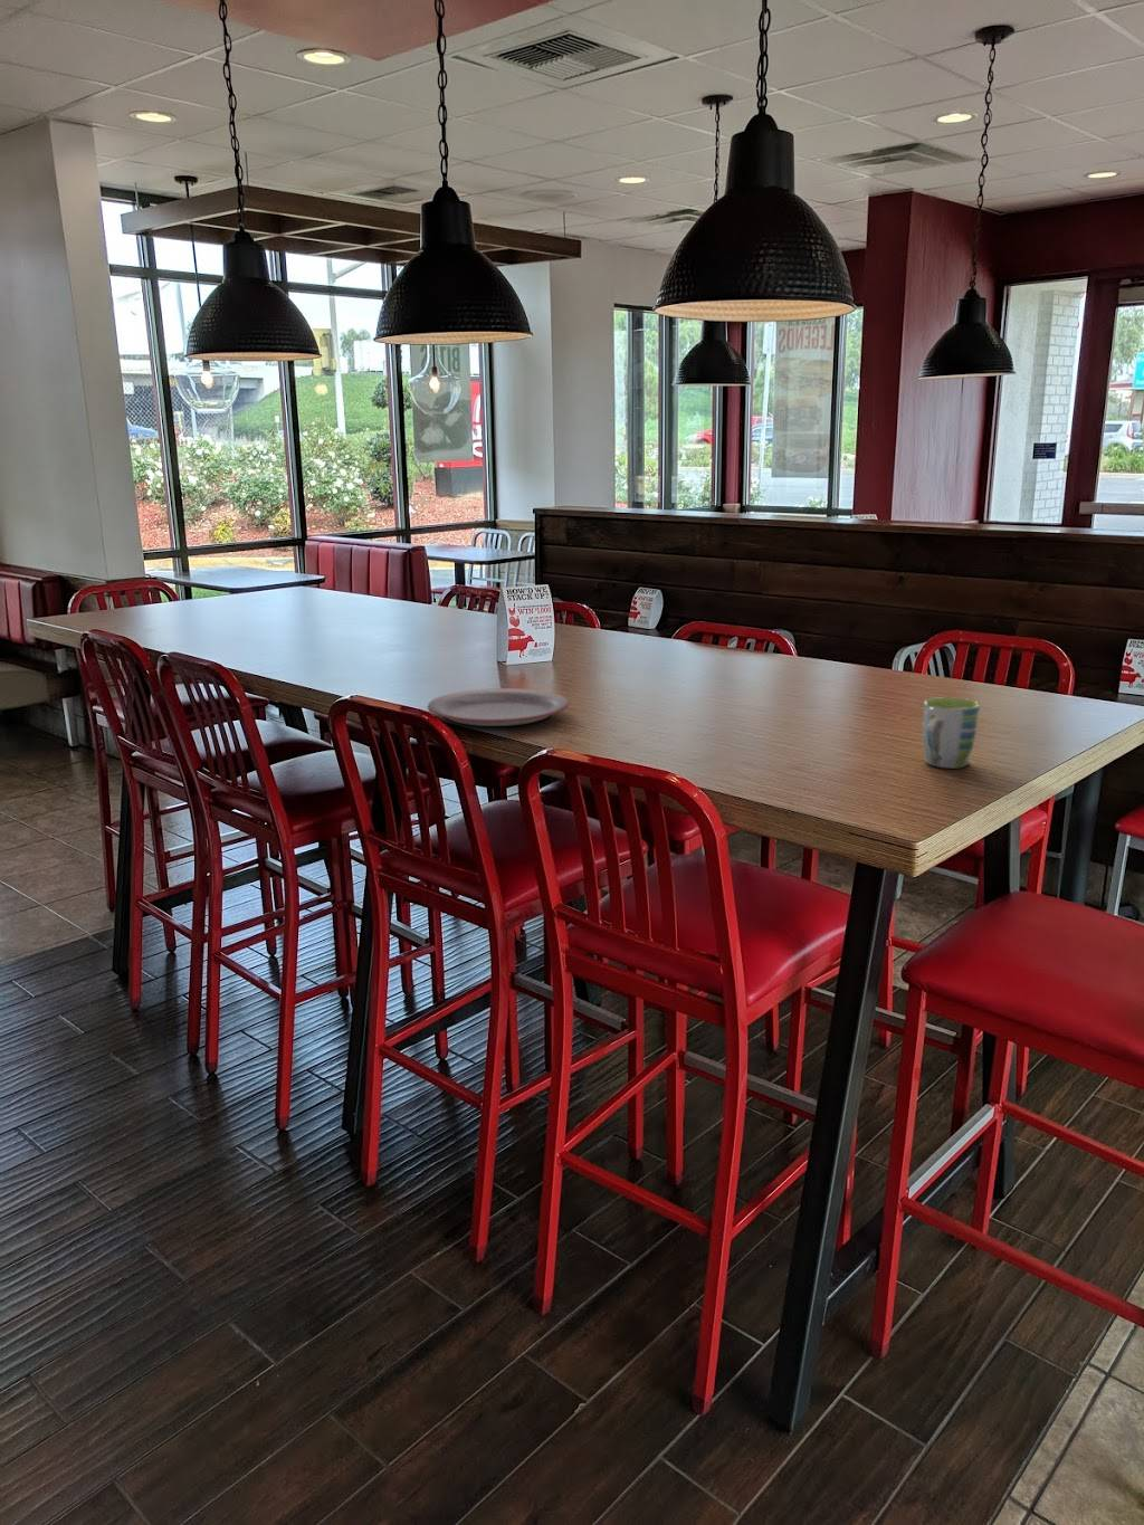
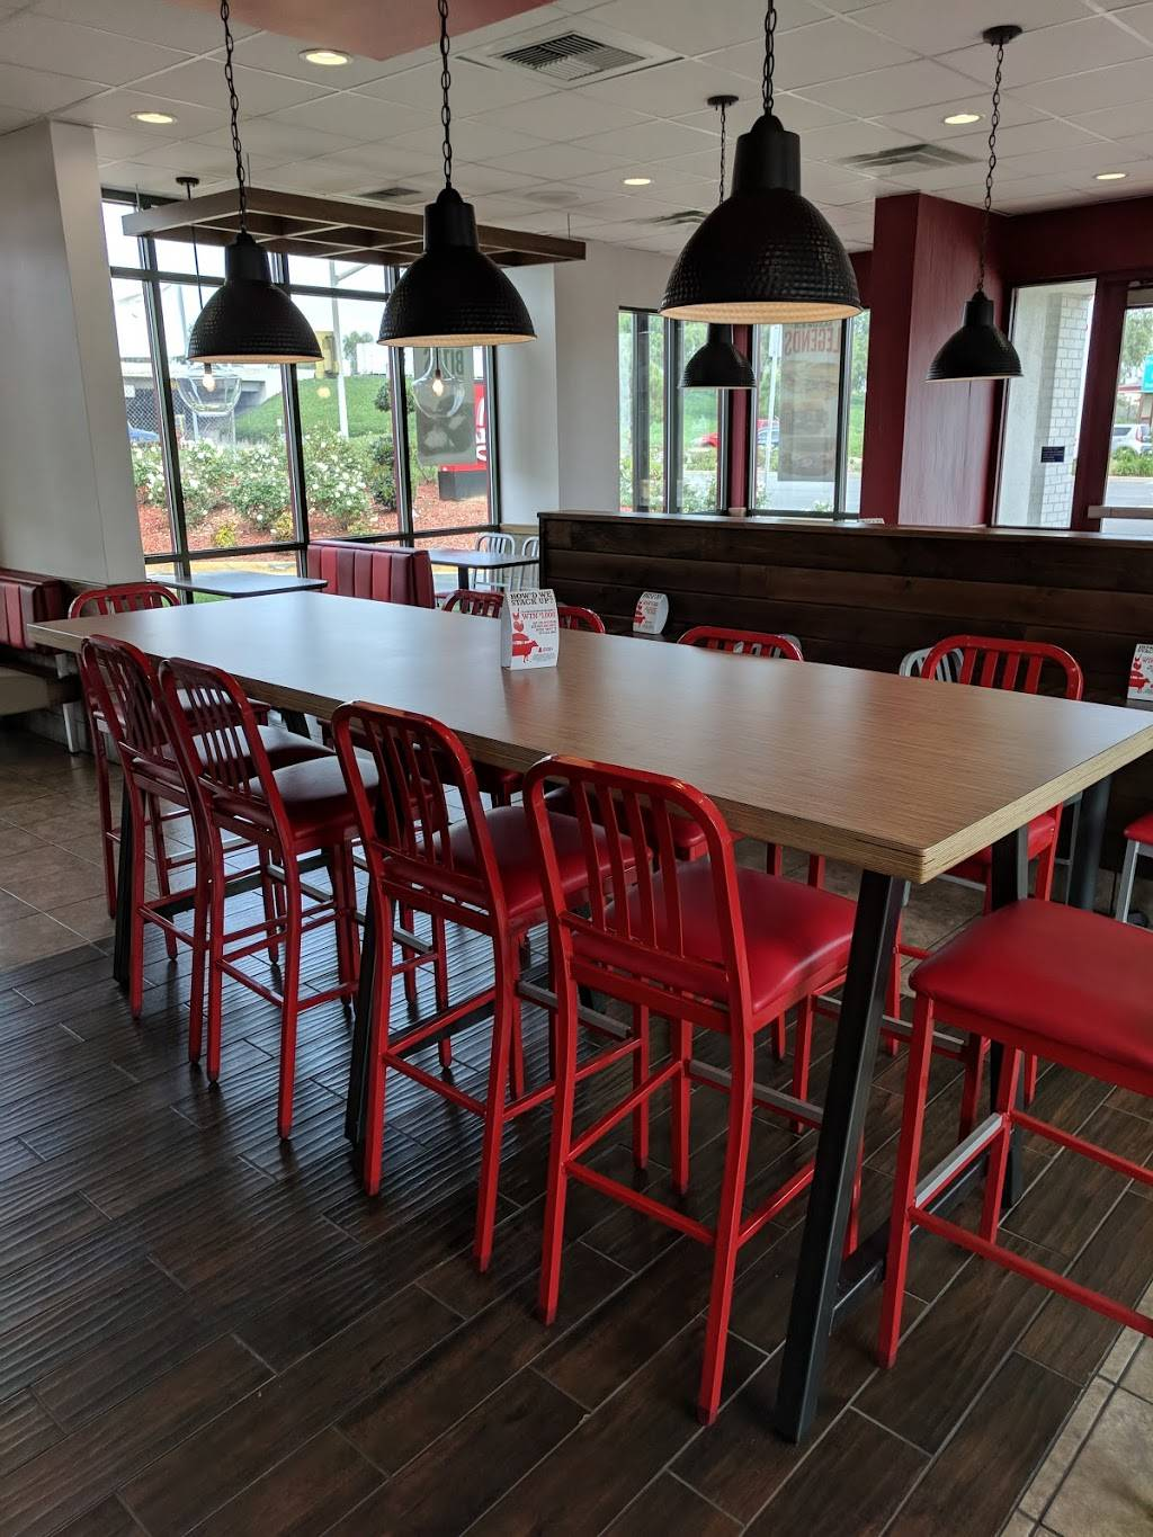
- mug [922,696,981,770]
- plate [427,687,570,727]
